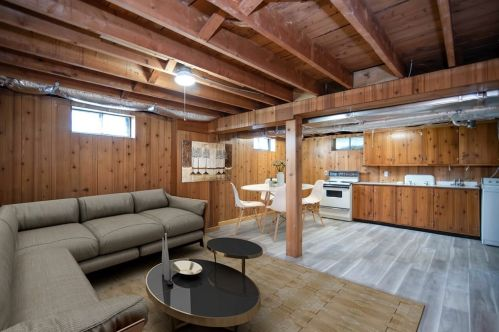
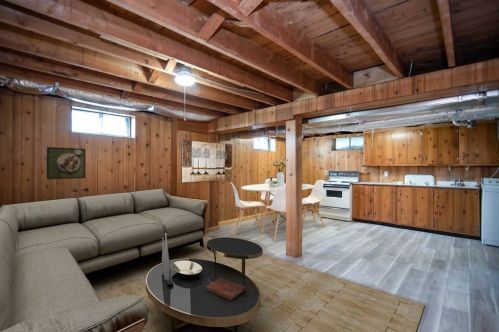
+ diary [205,277,247,301]
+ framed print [46,146,86,180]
